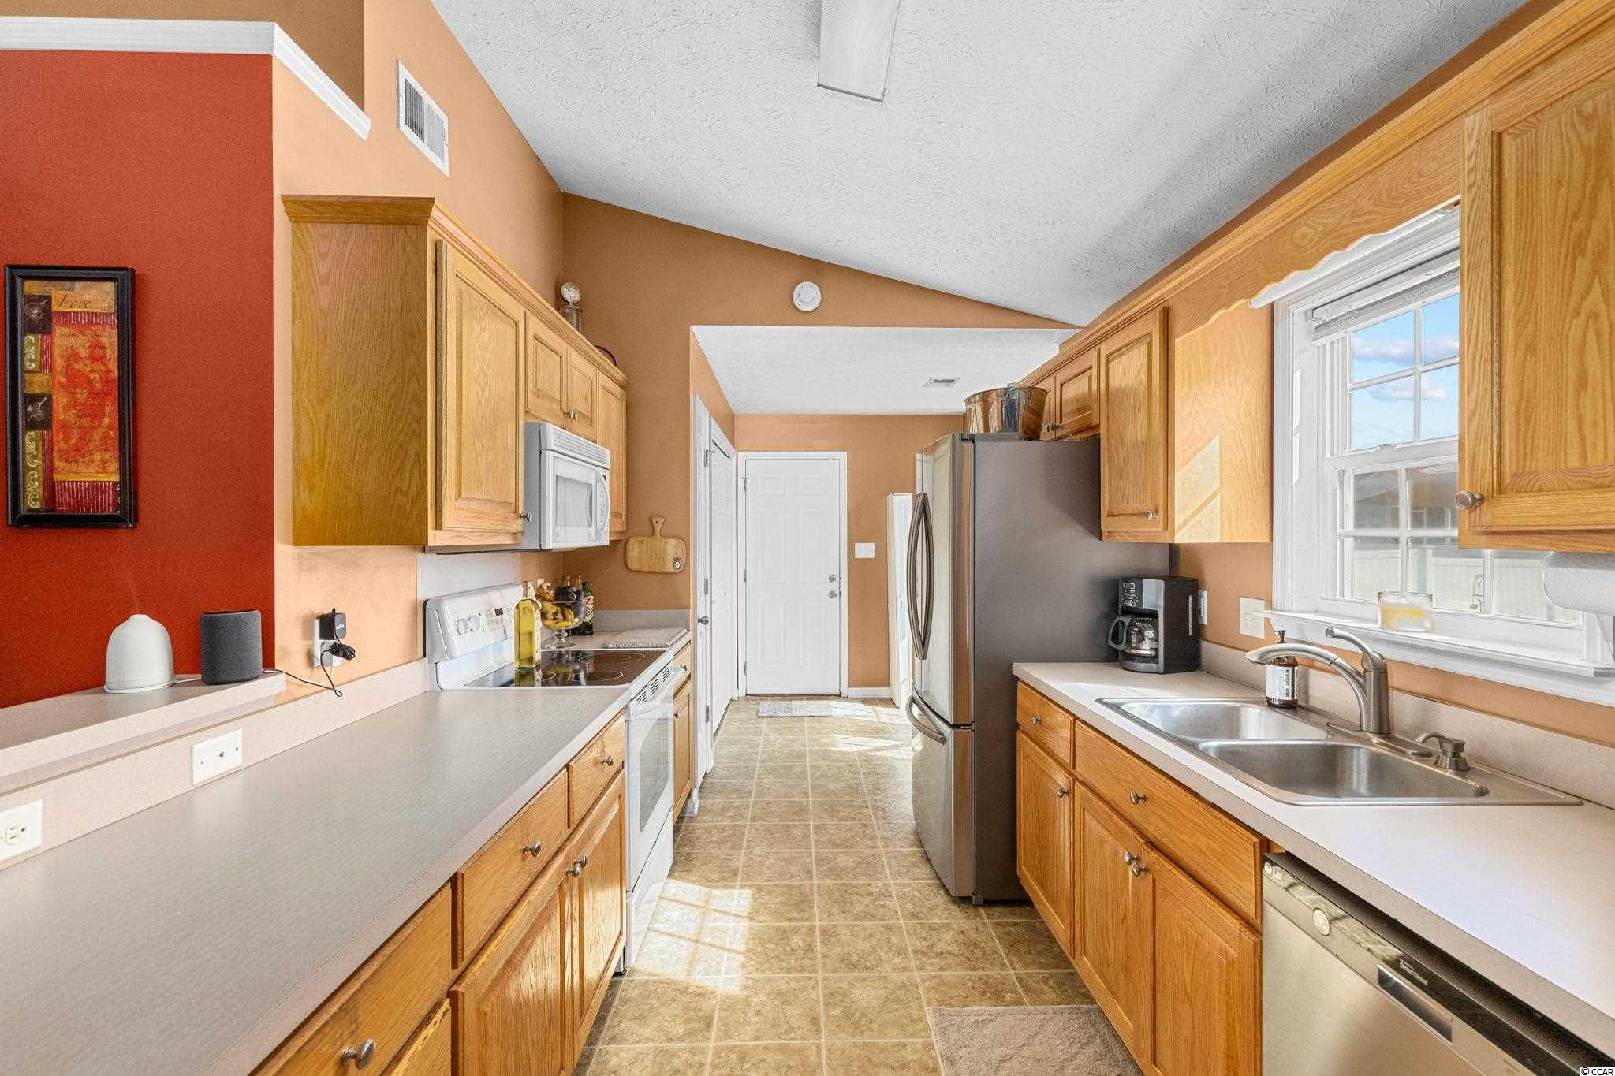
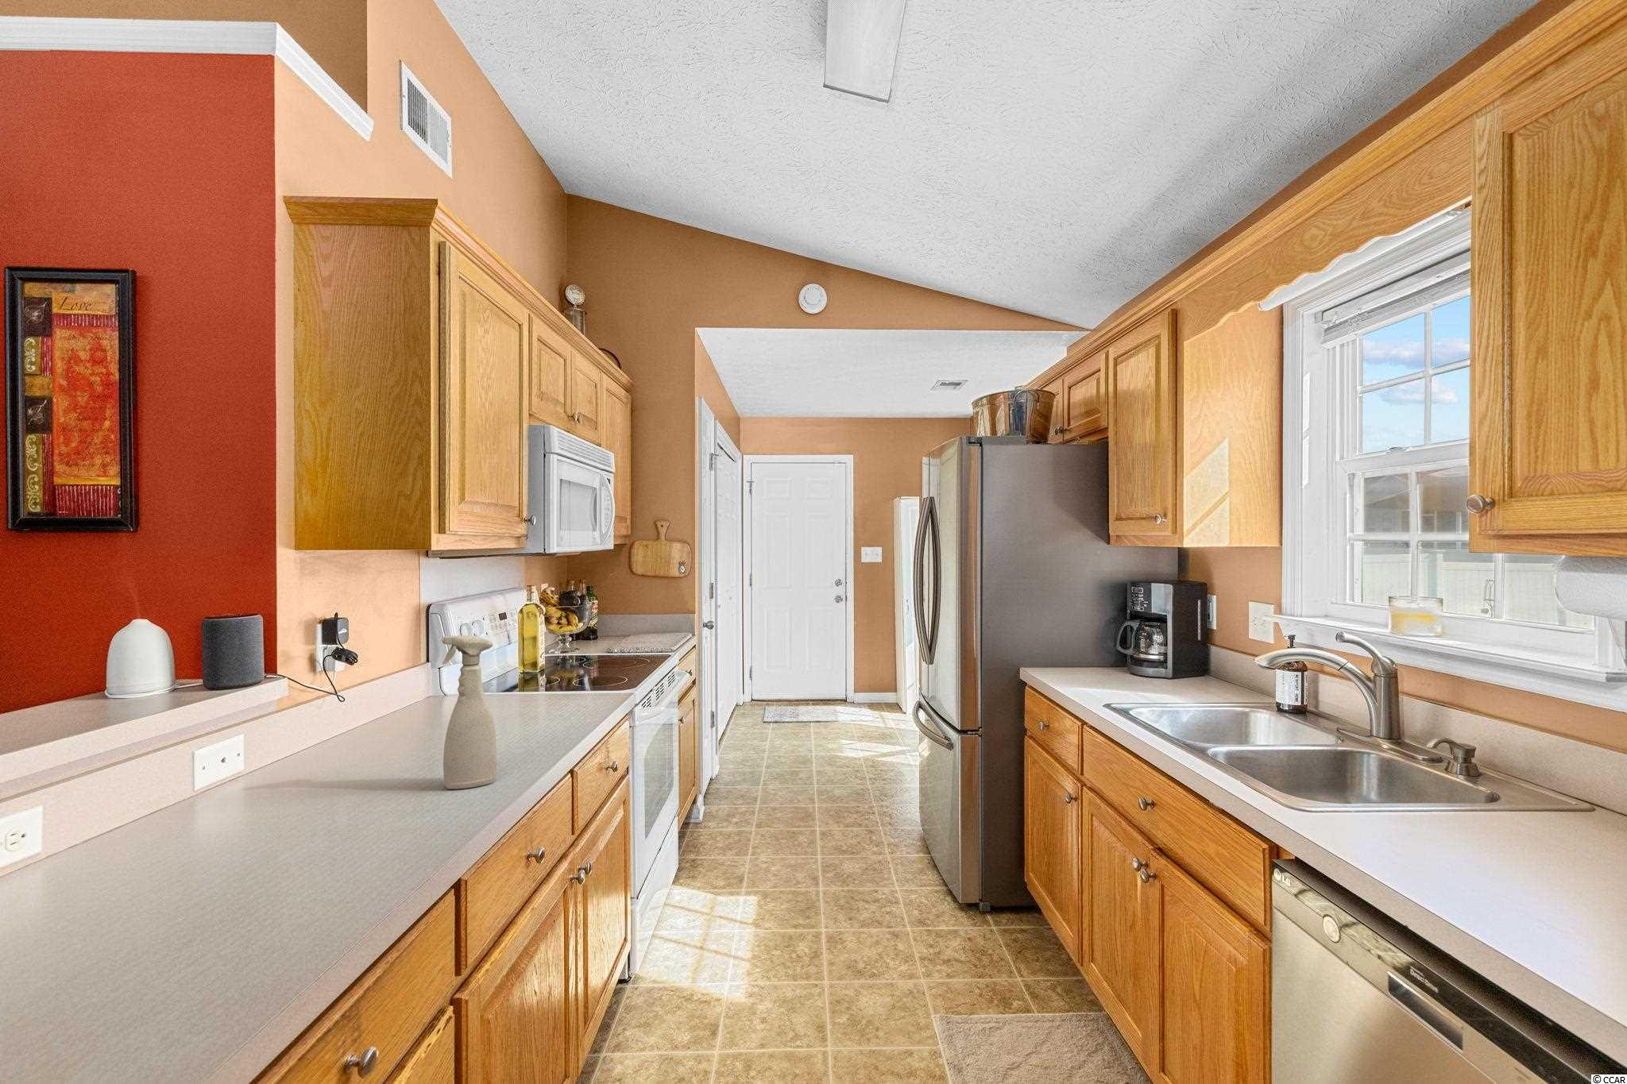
+ spray bottle [440,634,497,789]
